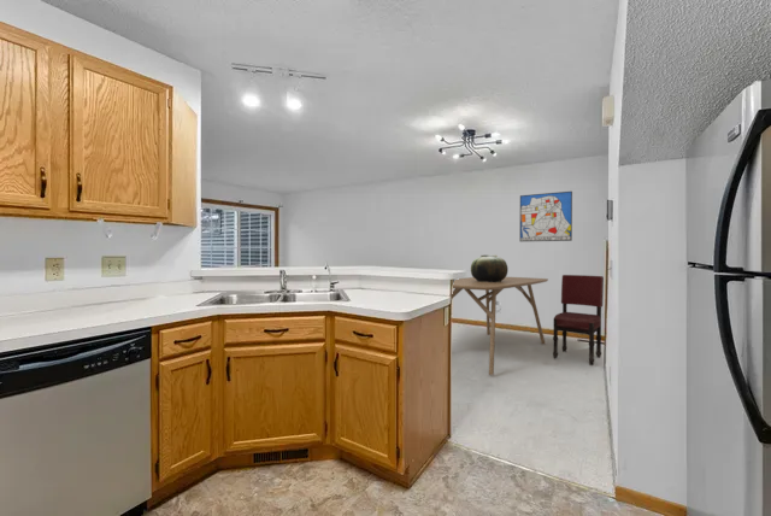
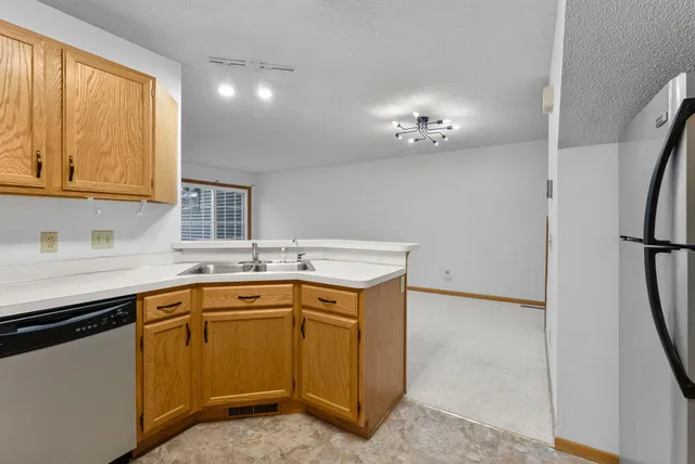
- wall art [519,190,573,242]
- dining table [451,276,549,376]
- dining chair [552,274,605,367]
- ceramic pot [470,254,508,282]
